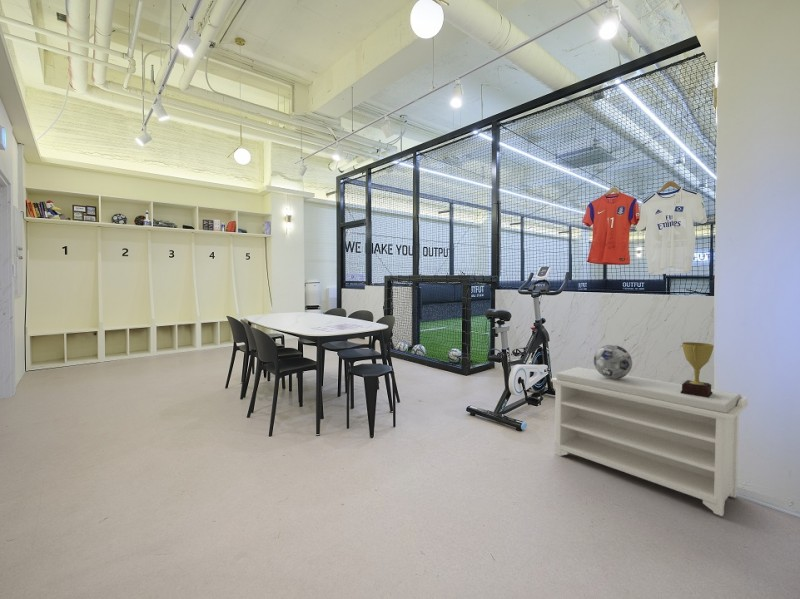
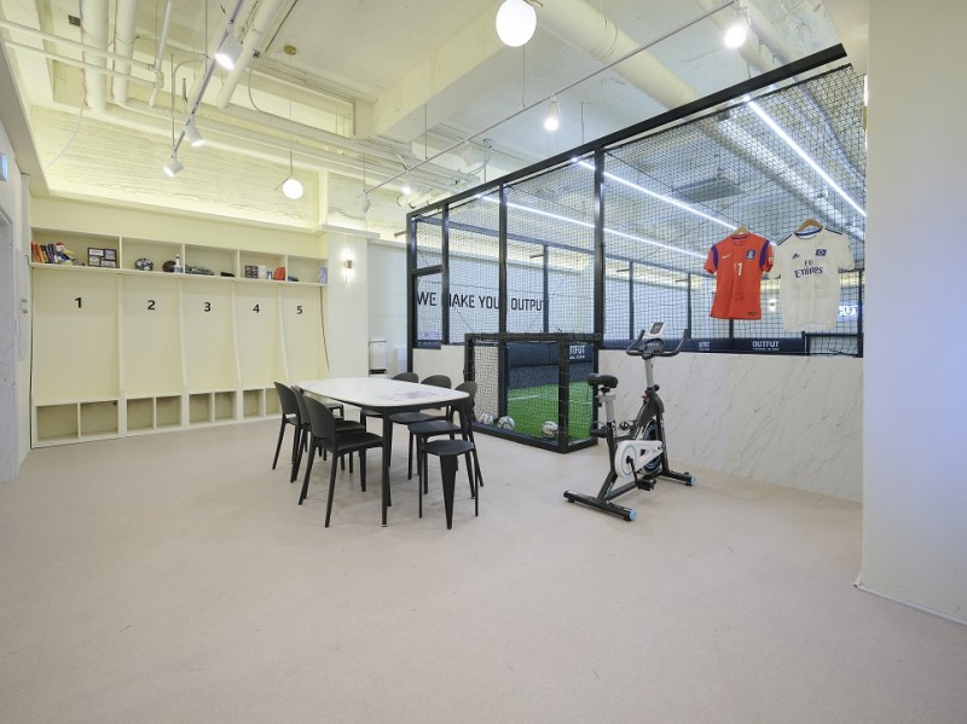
- soccer ball [593,344,633,379]
- bench [550,366,749,517]
- award [680,341,715,398]
